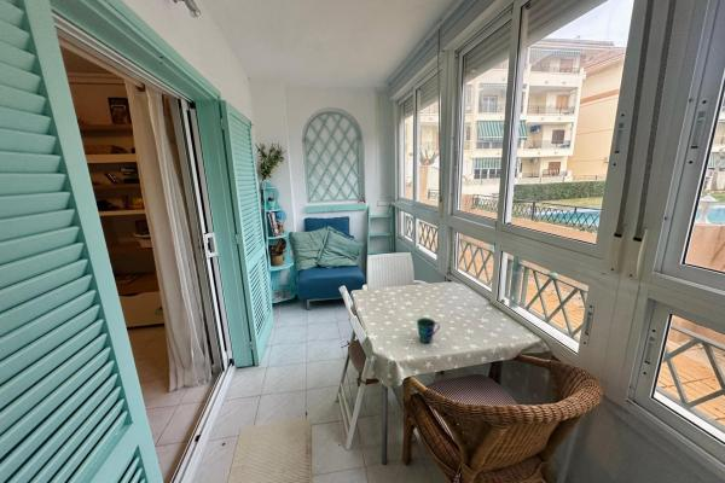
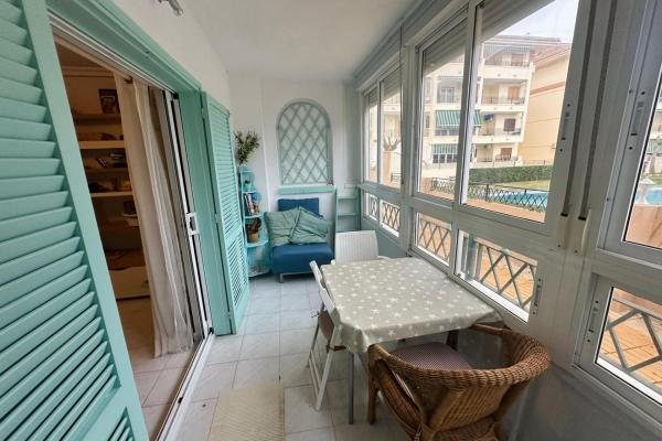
- cup [416,316,441,344]
